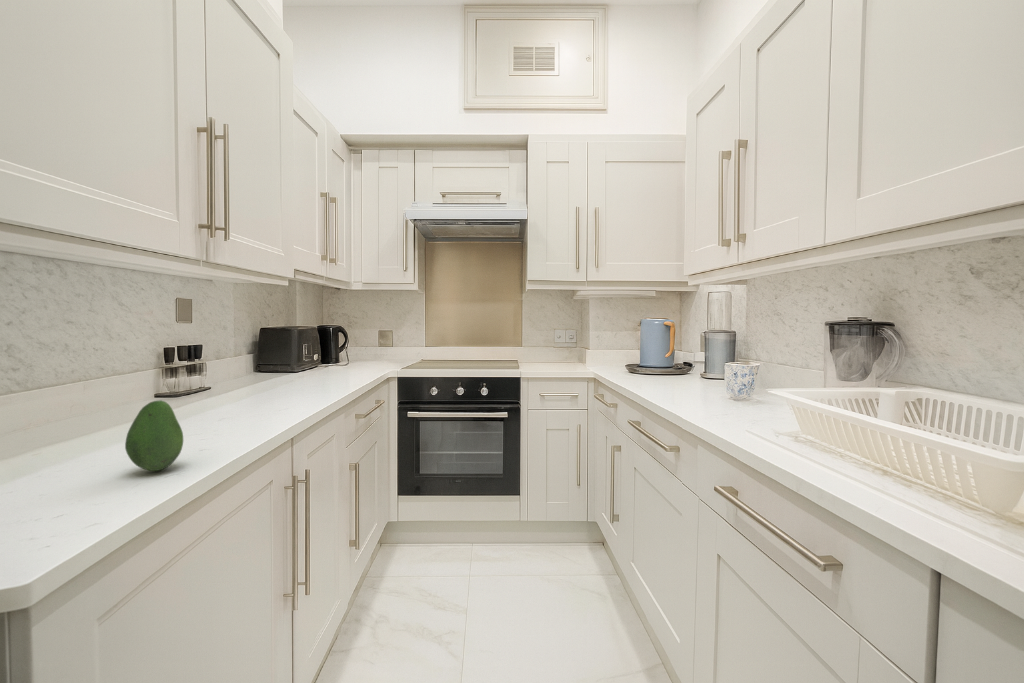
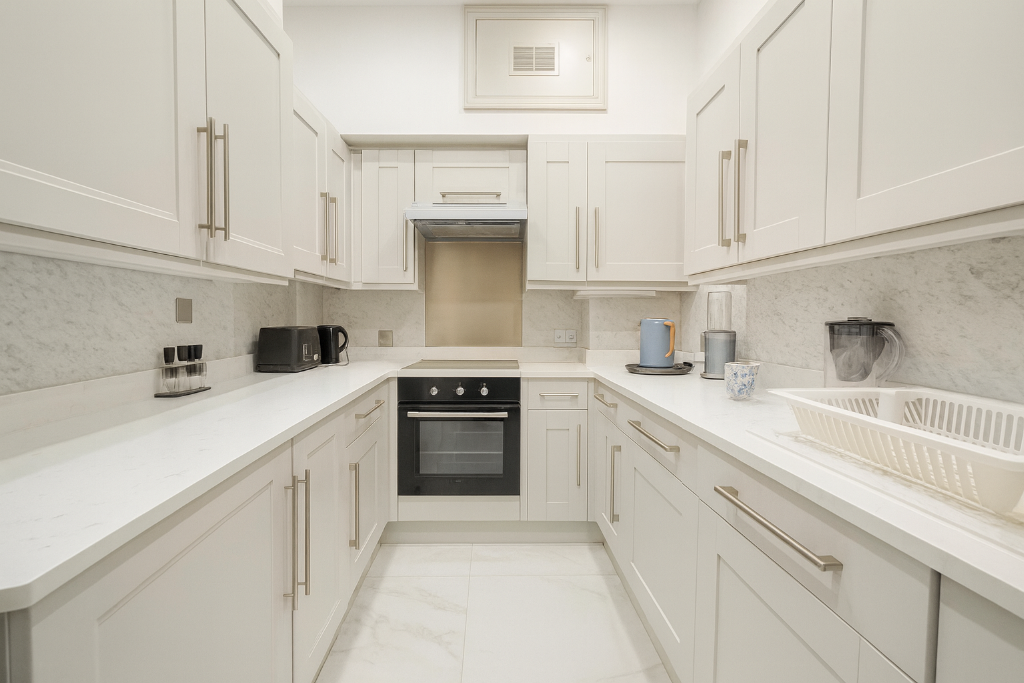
- fruit [124,399,184,472]
